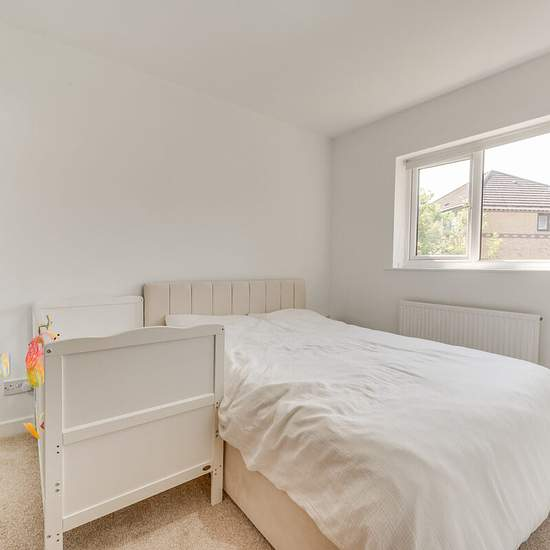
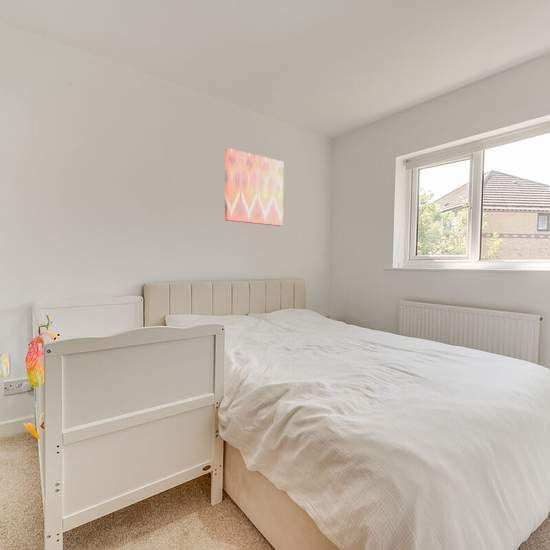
+ wall art [224,147,284,227]
